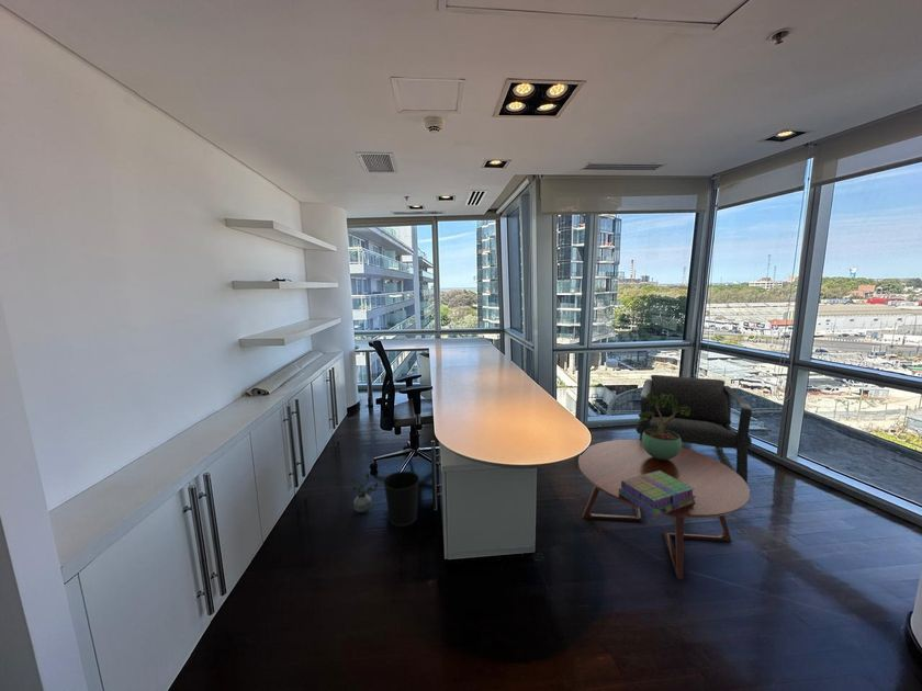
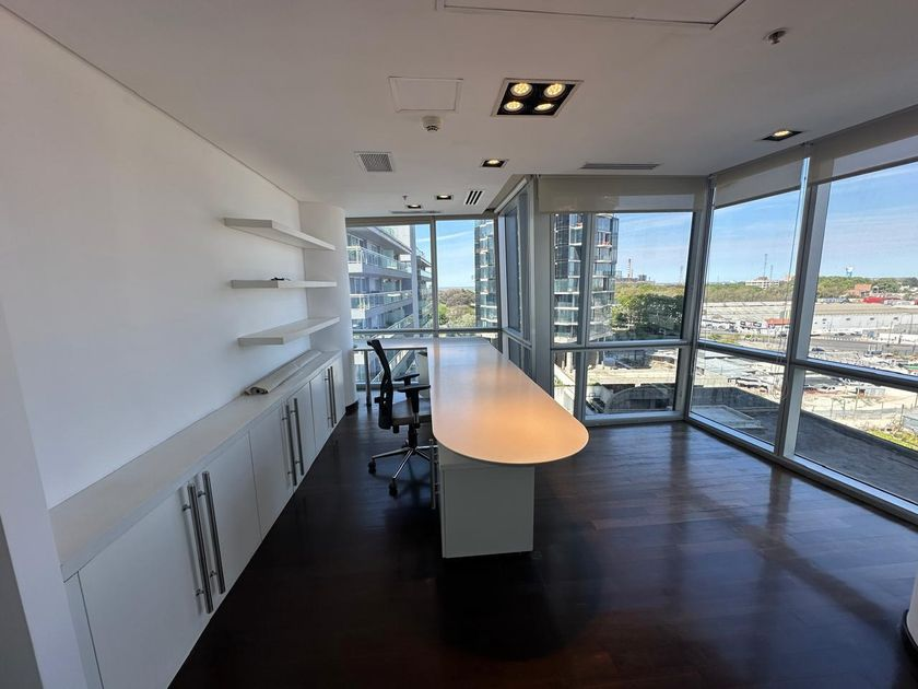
- potted plant [350,471,379,514]
- wastebasket [382,471,420,528]
- potted plant [637,393,690,460]
- coffee table [577,439,751,581]
- armchair [634,374,753,484]
- stack of books [619,471,696,518]
